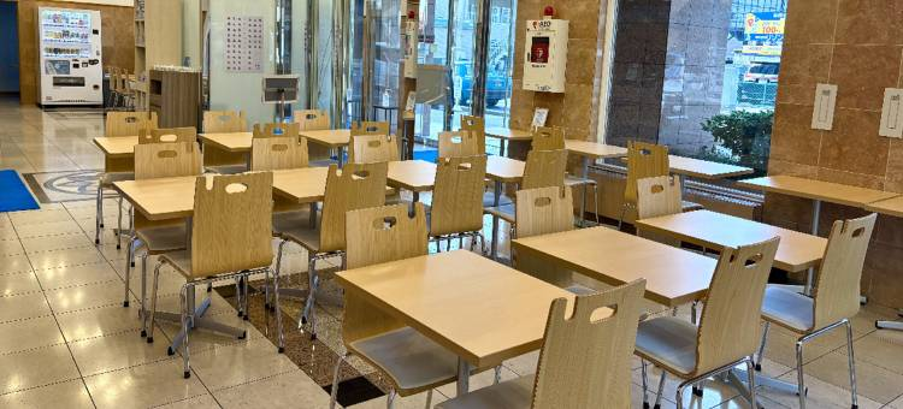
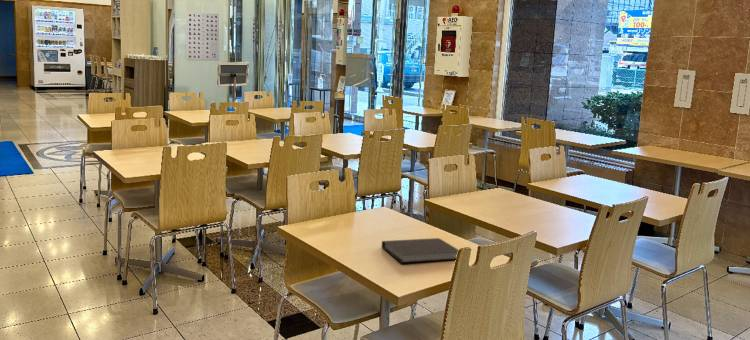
+ notebook [381,237,459,264]
